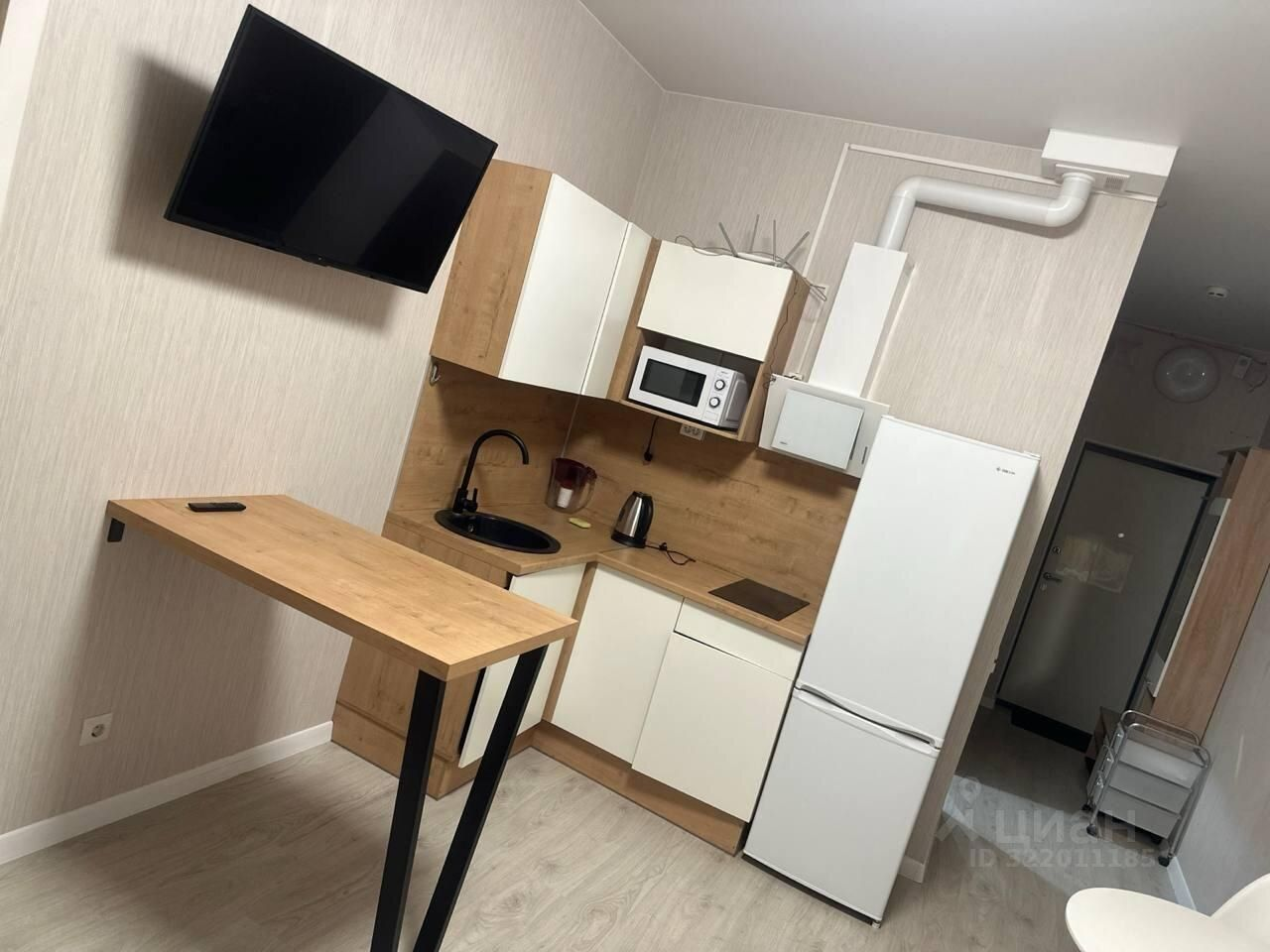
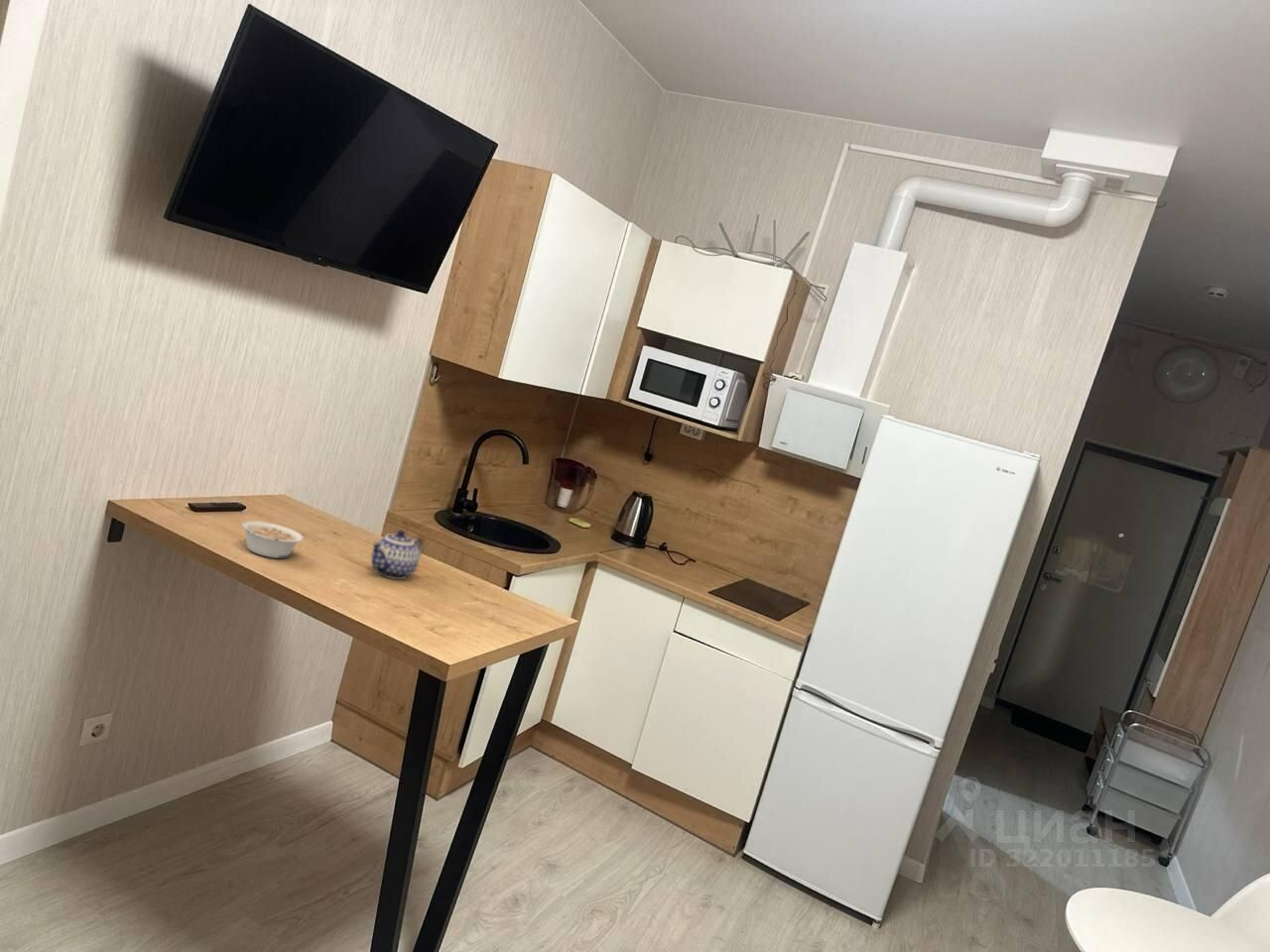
+ teapot [370,529,424,580]
+ legume [241,521,304,559]
